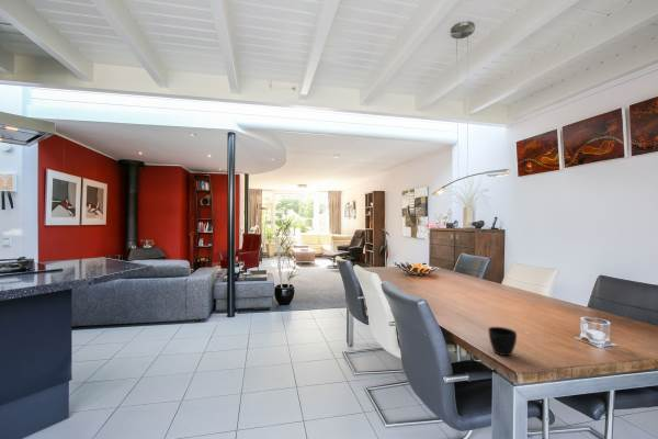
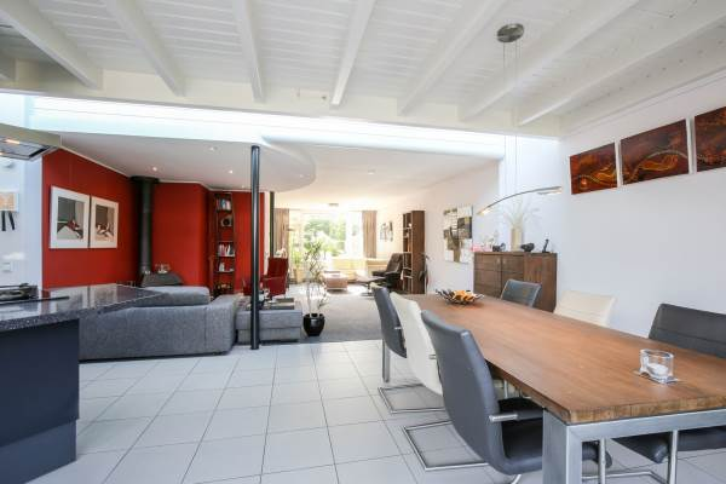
- cup [487,326,518,357]
